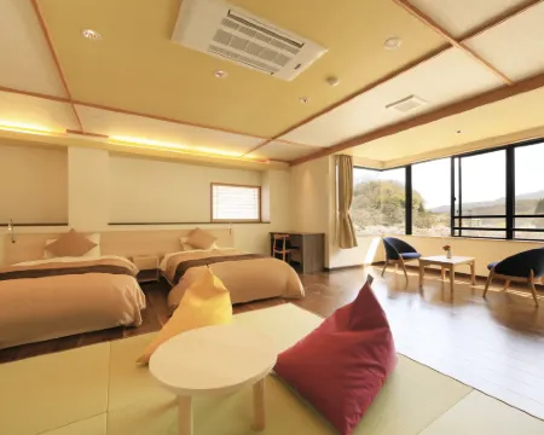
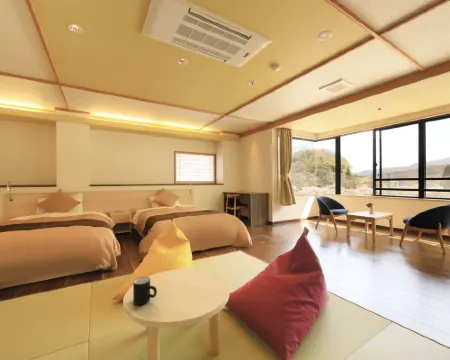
+ mug [132,276,158,306]
